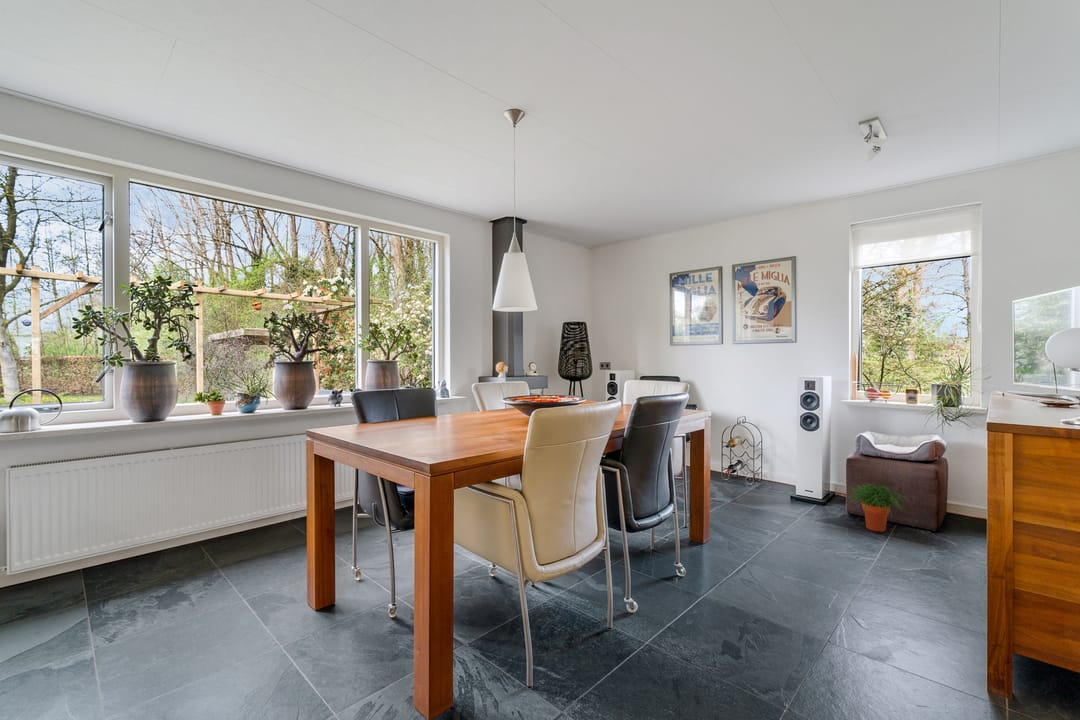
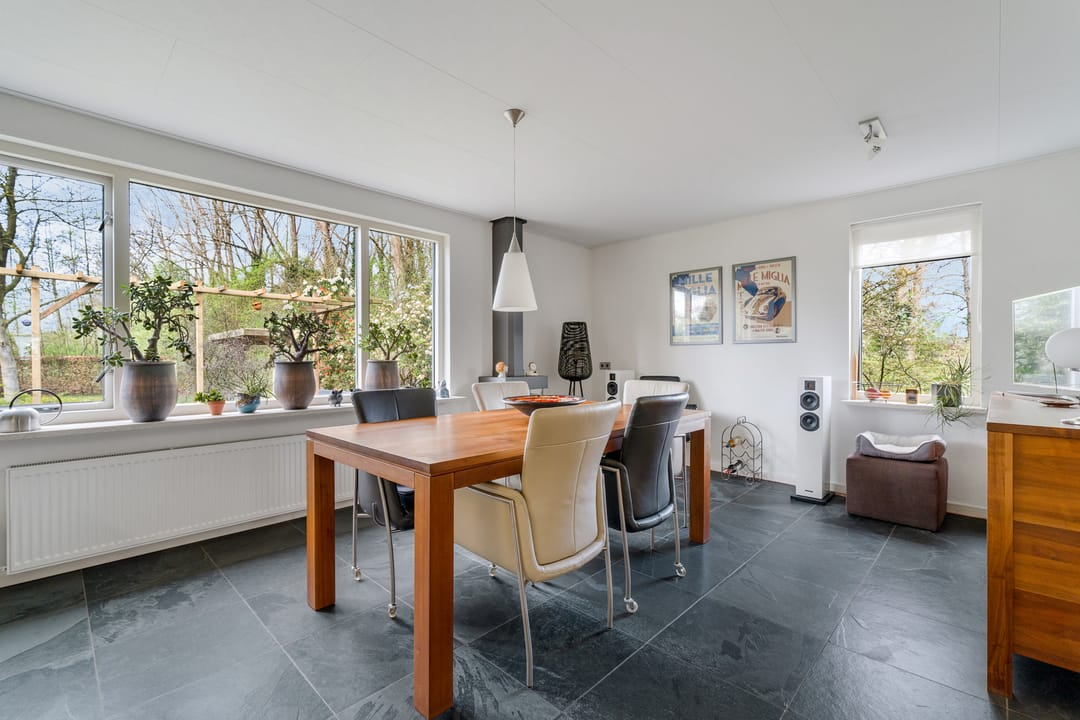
- potted plant [847,482,908,533]
